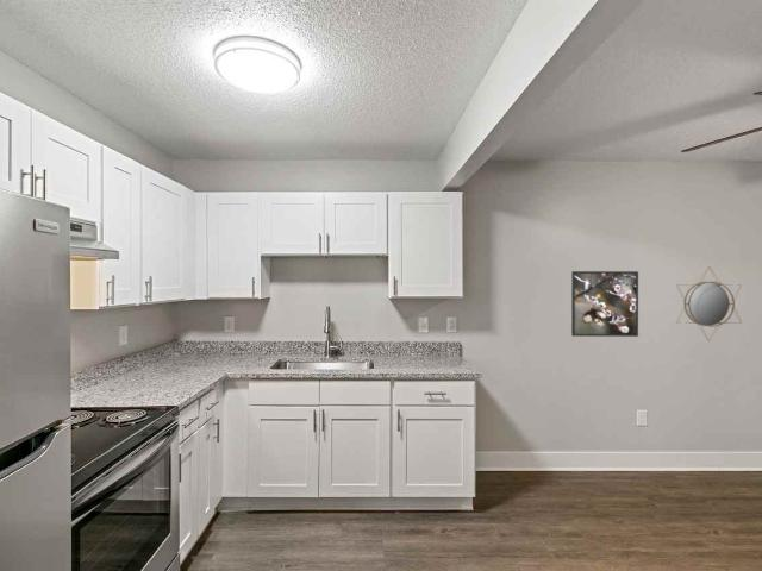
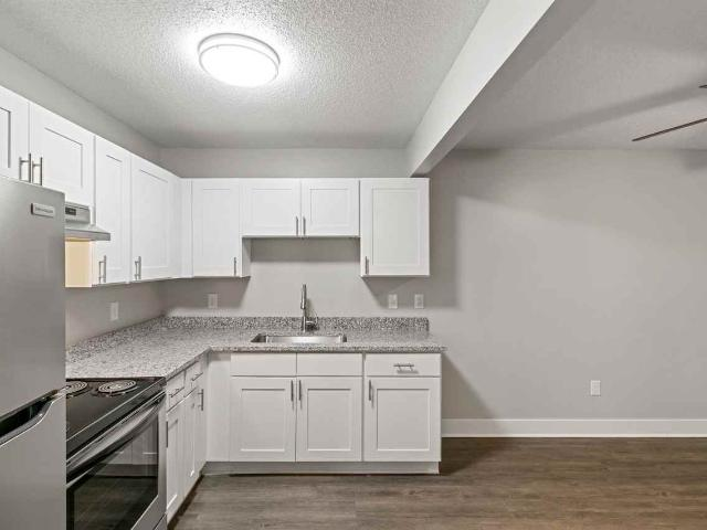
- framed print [570,270,639,338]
- home mirror [676,265,743,343]
